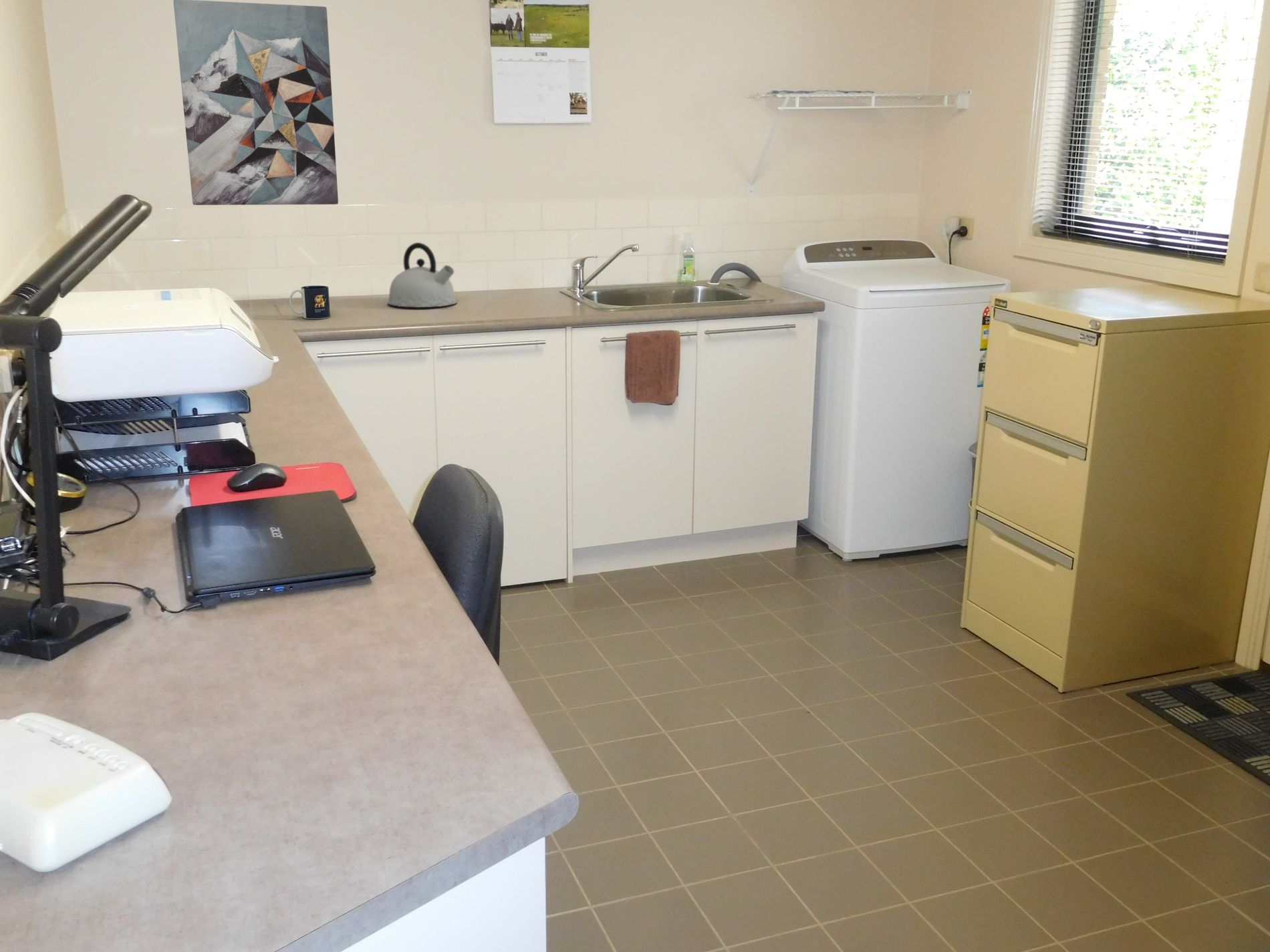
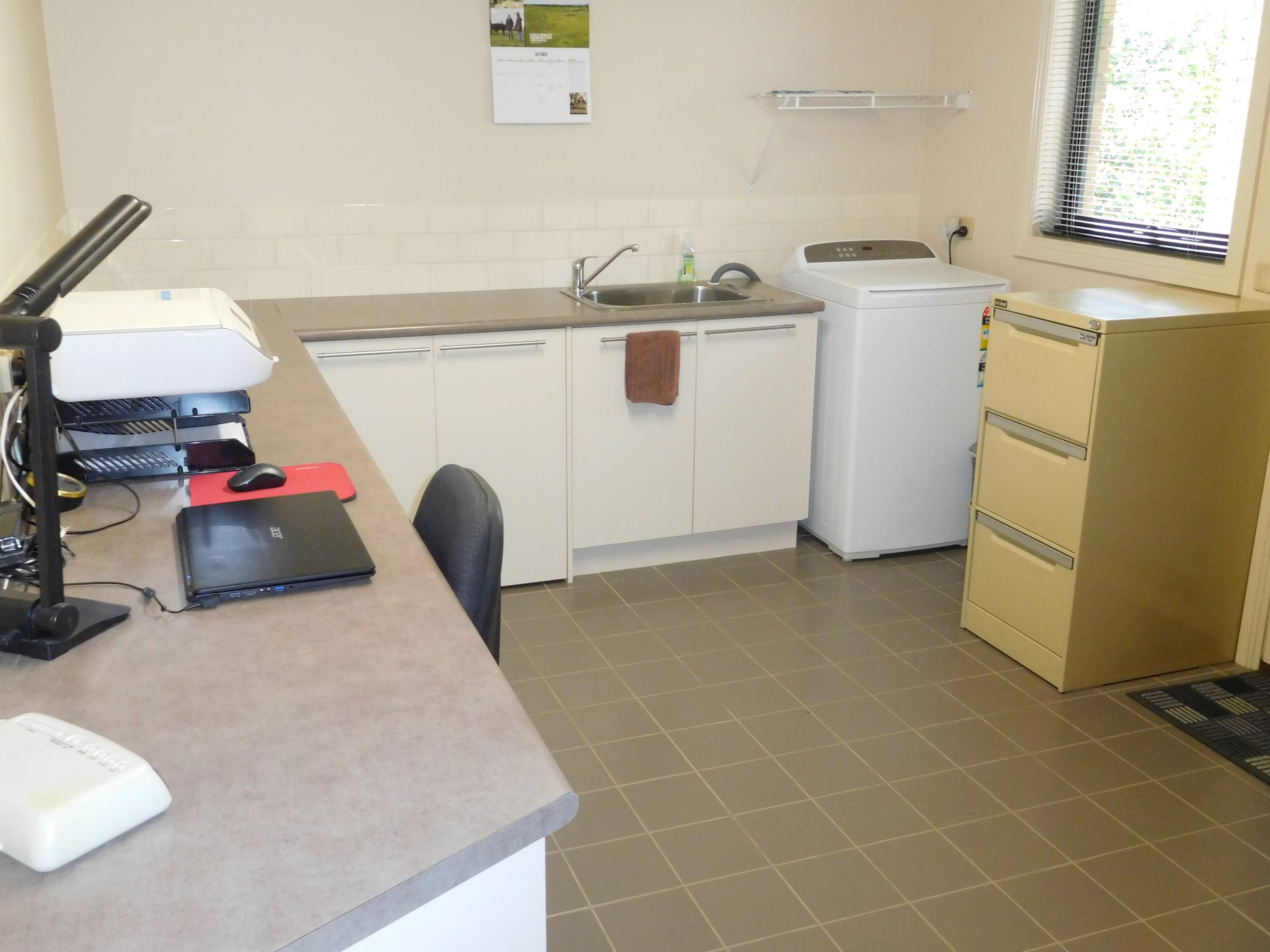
- kettle [386,242,457,308]
- wall art [173,0,339,206]
- mug [289,285,331,319]
